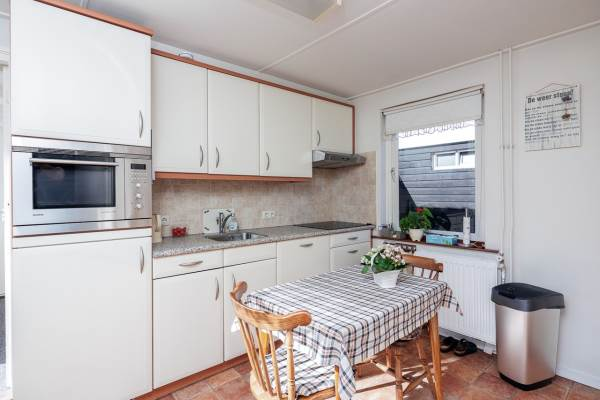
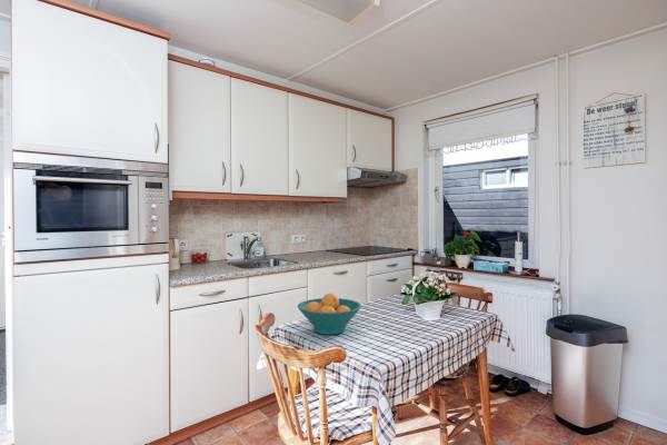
+ fruit bowl [297,293,362,336]
